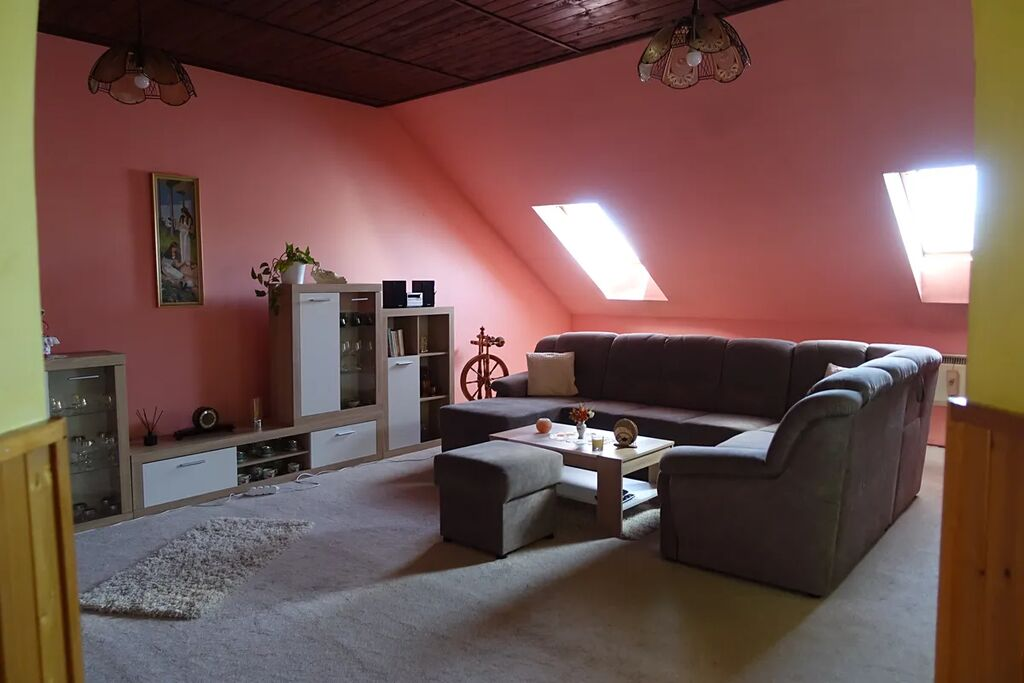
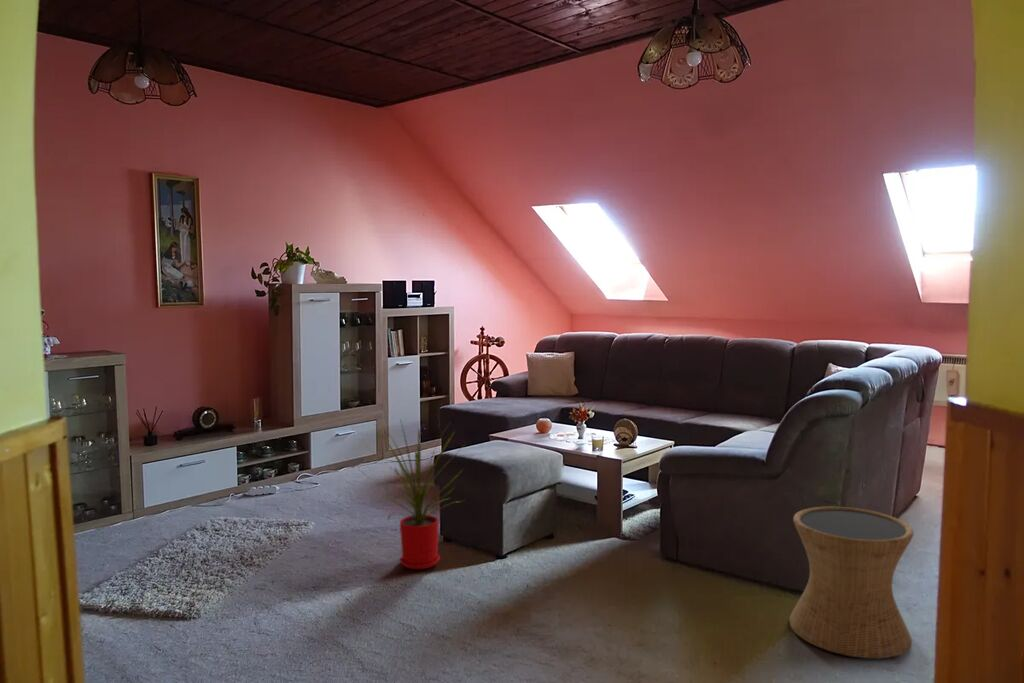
+ side table [788,506,915,659]
+ house plant [356,418,465,570]
